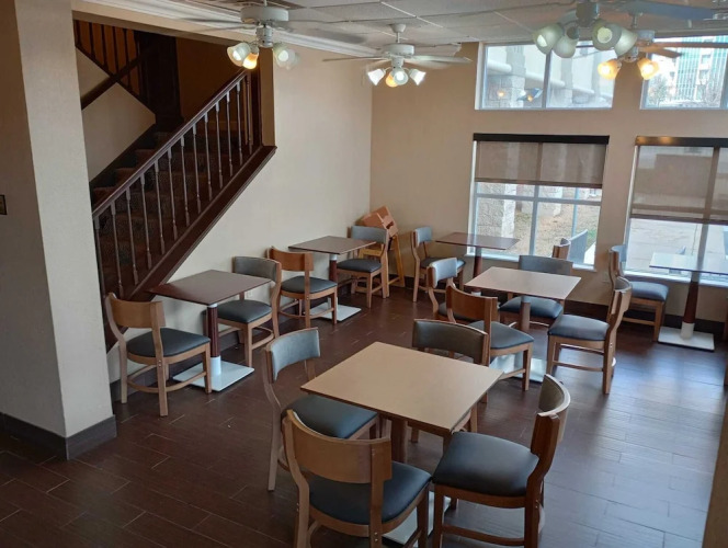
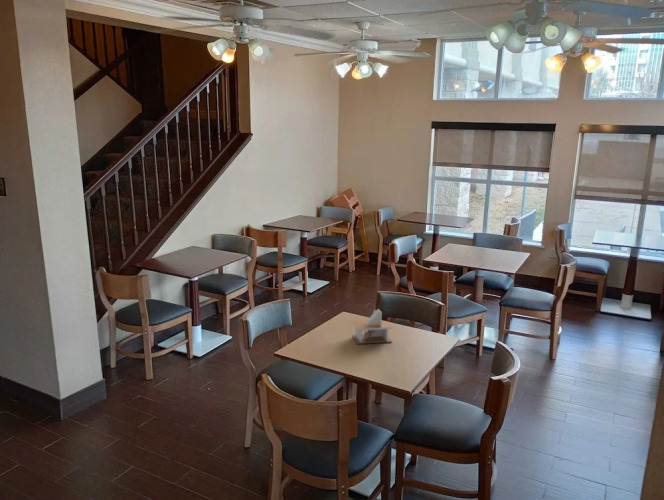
+ napkin holder [351,308,394,345]
